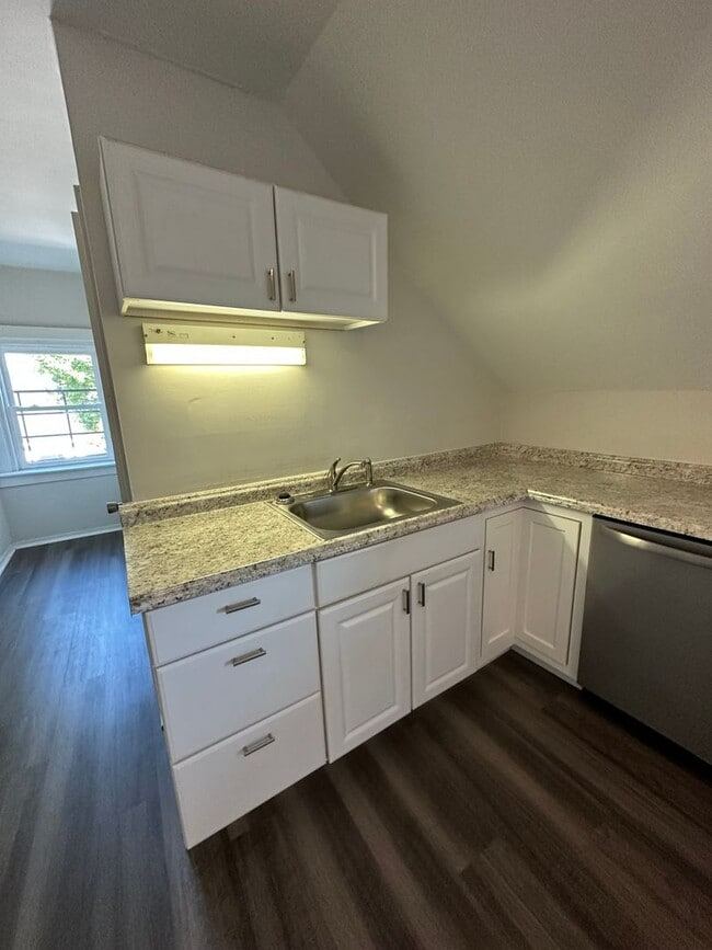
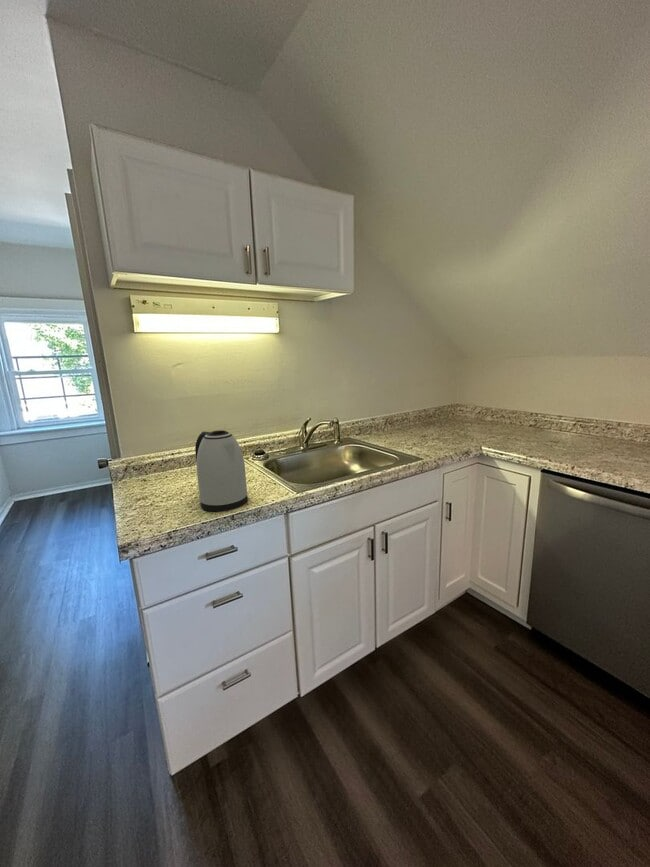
+ kettle [194,429,249,512]
